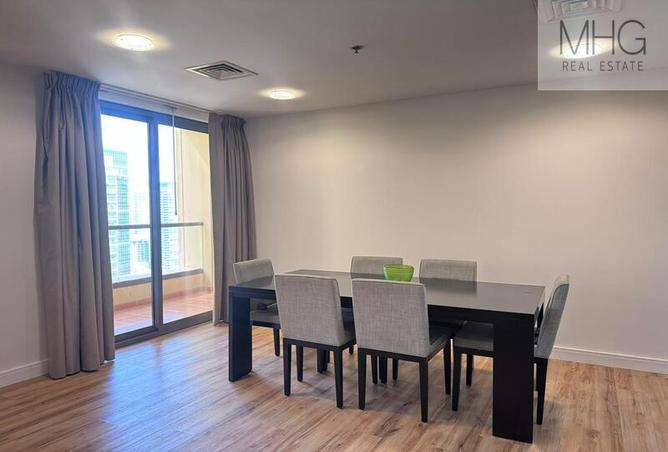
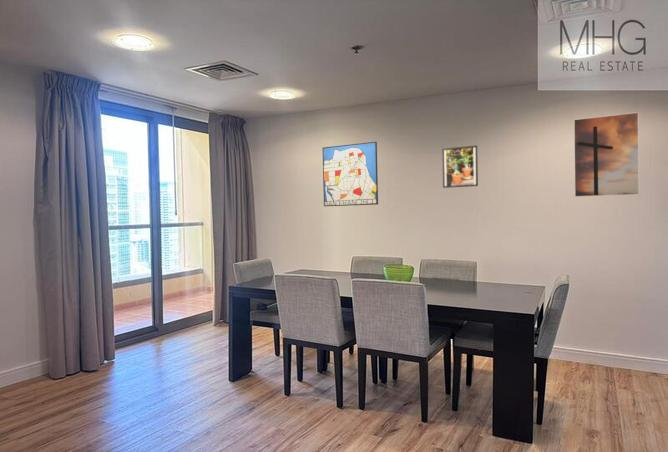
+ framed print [441,144,479,189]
+ wall art [322,141,379,207]
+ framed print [573,111,640,198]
